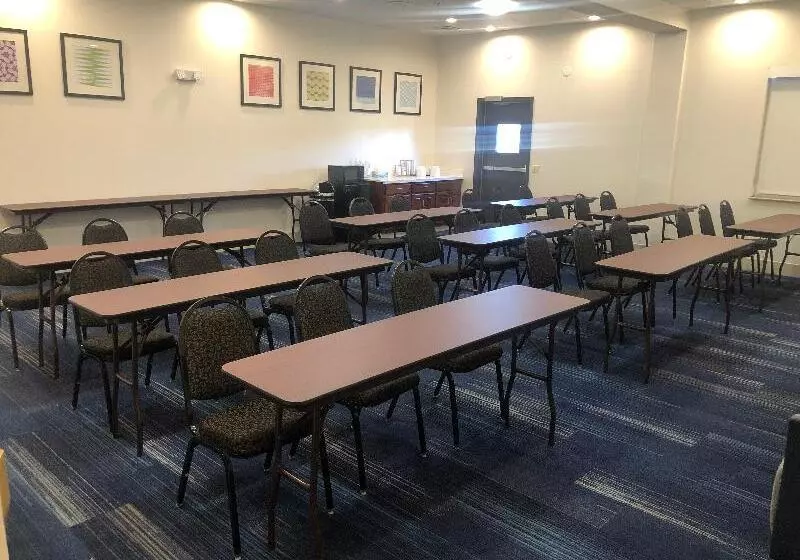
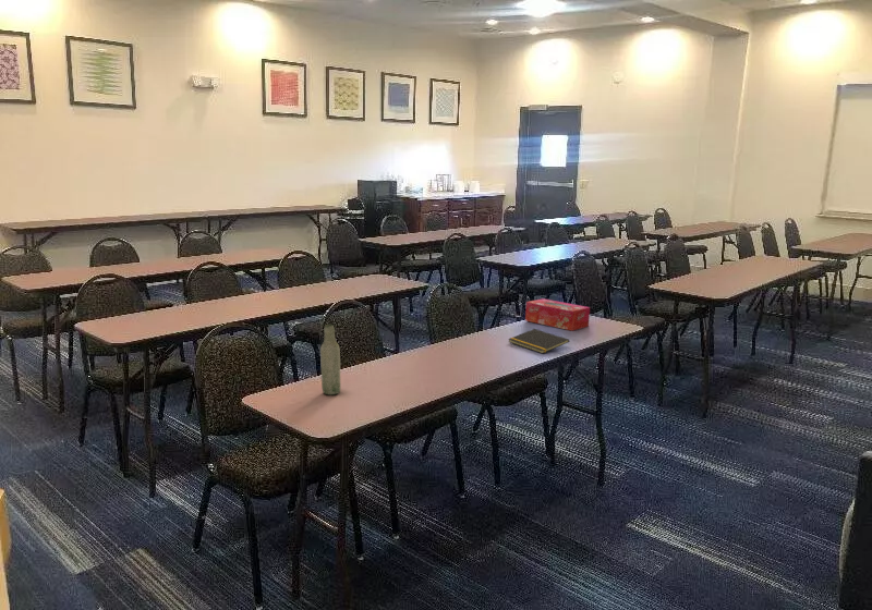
+ tissue box [524,297,591,332]
+ notepad [507,328,570,354]
+ bottle [319,324,341,395]
